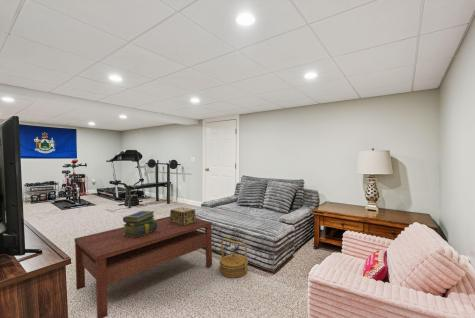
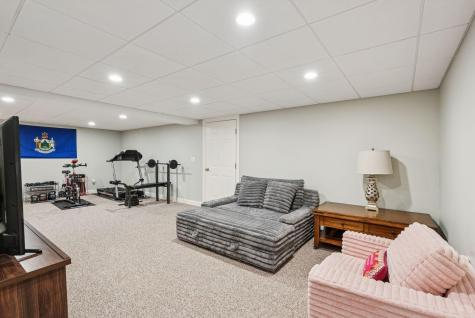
- decorative box [169,206,197,226]
- stack of books [122,210,158,237]
- coffee table [73,215,213,318]
- basket [219,237,249,279]
